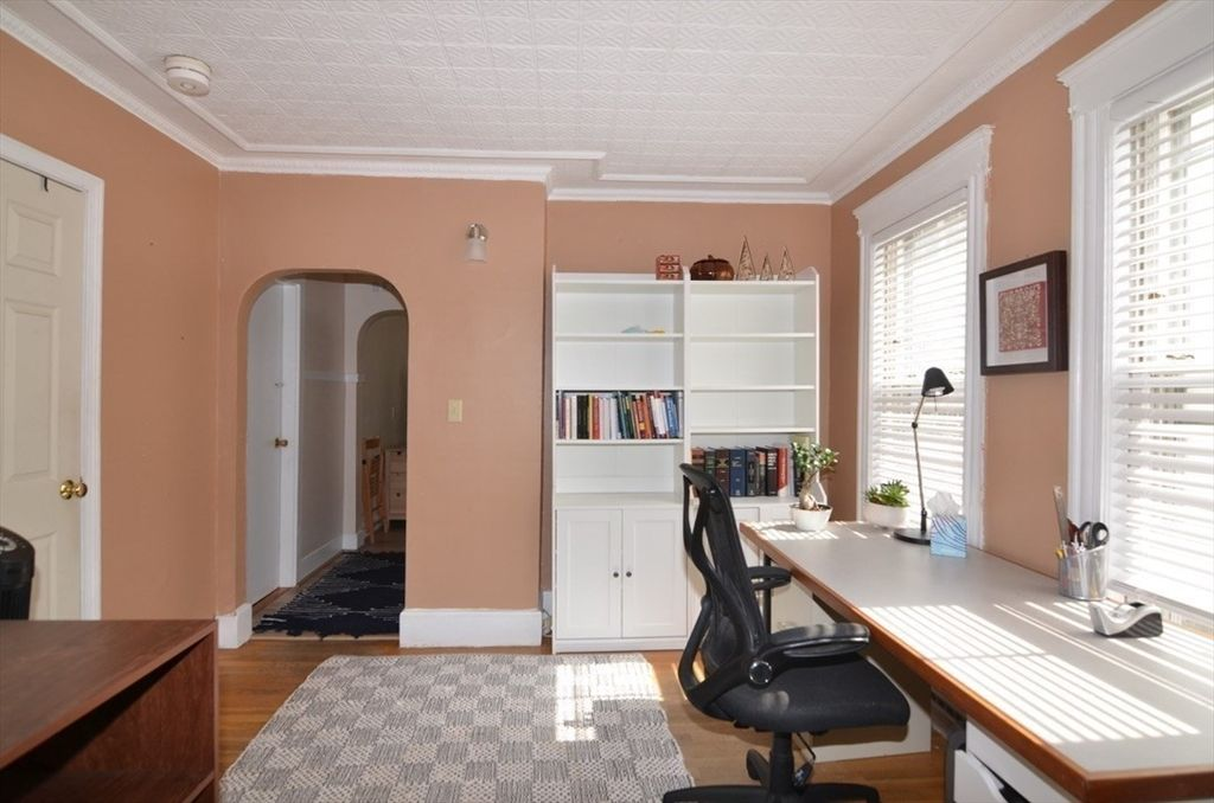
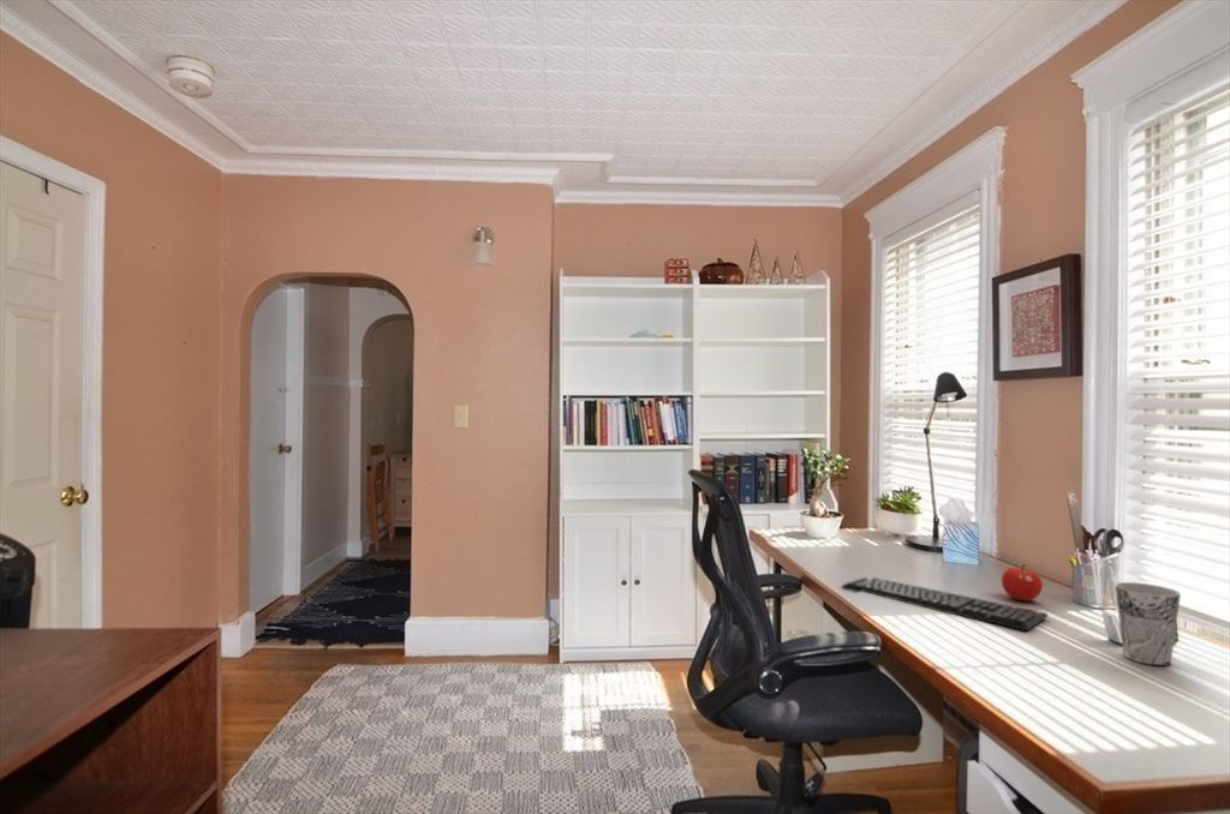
+ cup [1113,581,1182,668]
+ fruit [1001,563,1044,601]
+ keyboard [841,575,1049,632]
